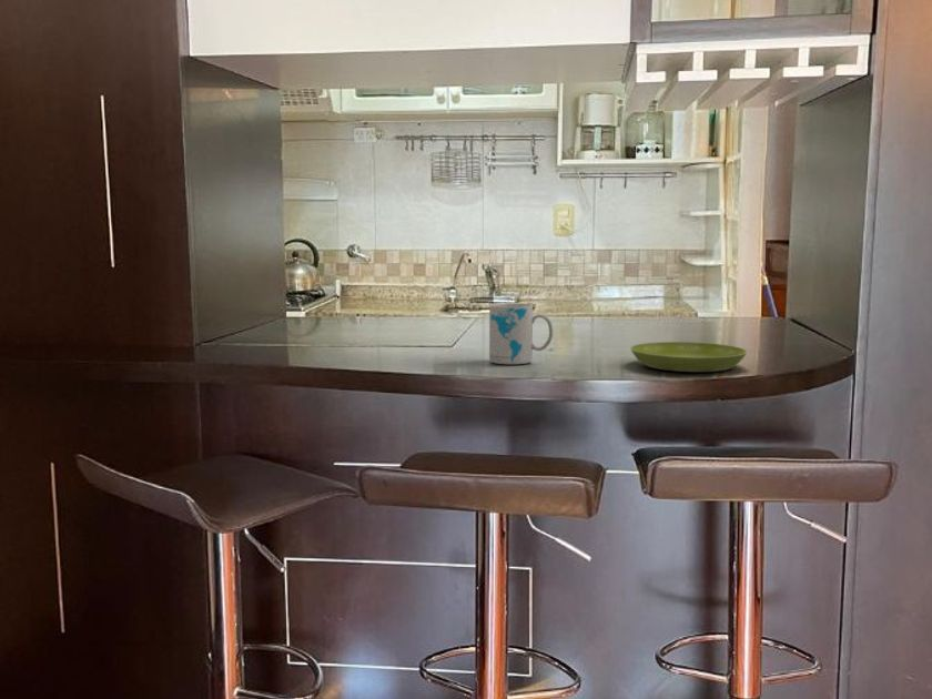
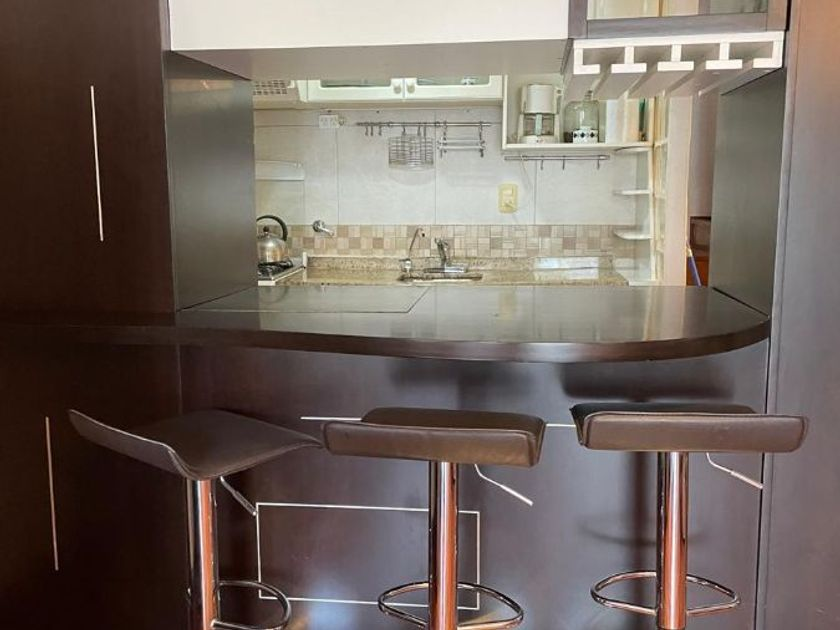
- mug [488,302,554,365]
- saucer [629,341,748,373]
